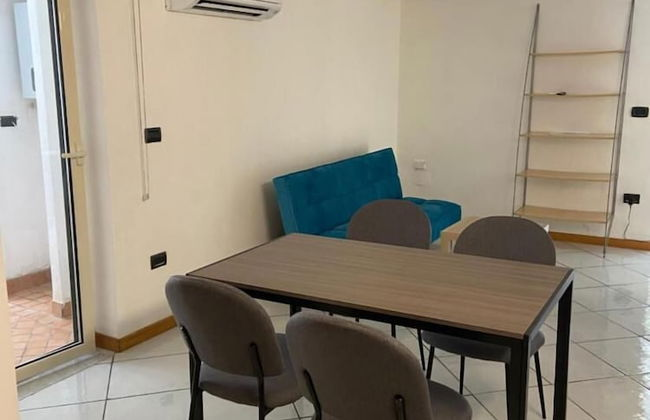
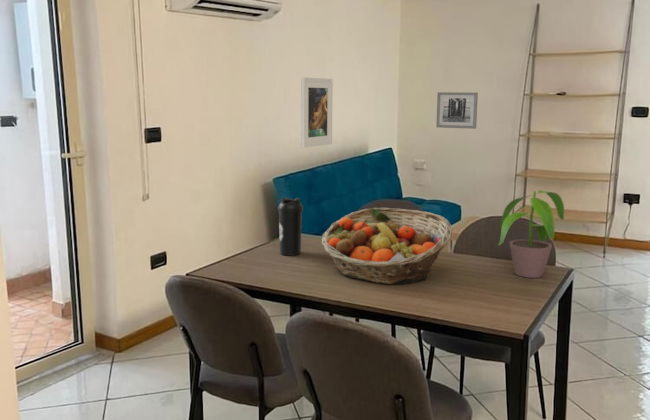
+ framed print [300,76,334,149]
+ fruit basket [320,207,453,285]
+ water bottle [277,197,304,257]
+ potted plant [497,189,565,279]
+ wall art [435,91,479,130]
